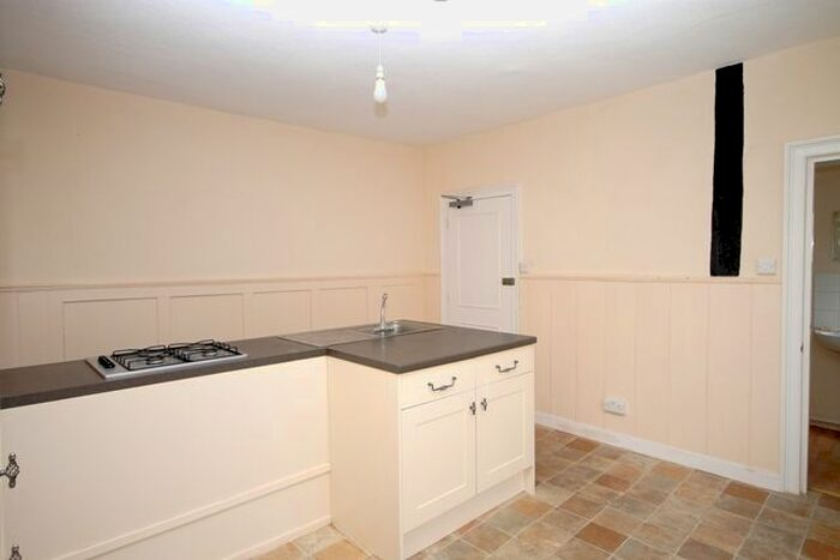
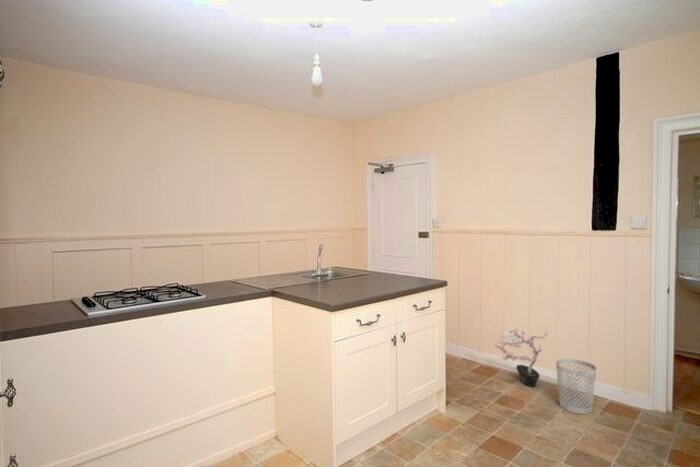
+ wastebasket [555,358,597,415]
+ potted plant [493,327,549,388]
